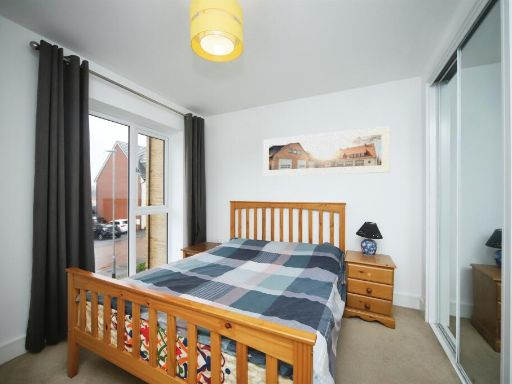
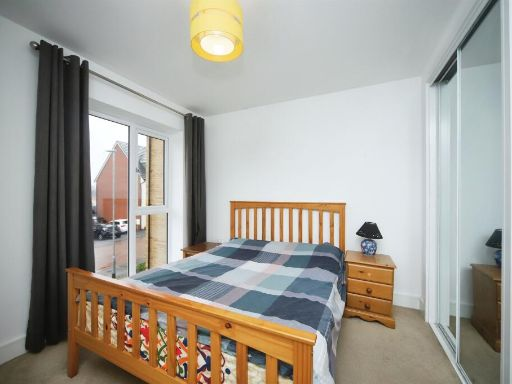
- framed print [262,125,391,177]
